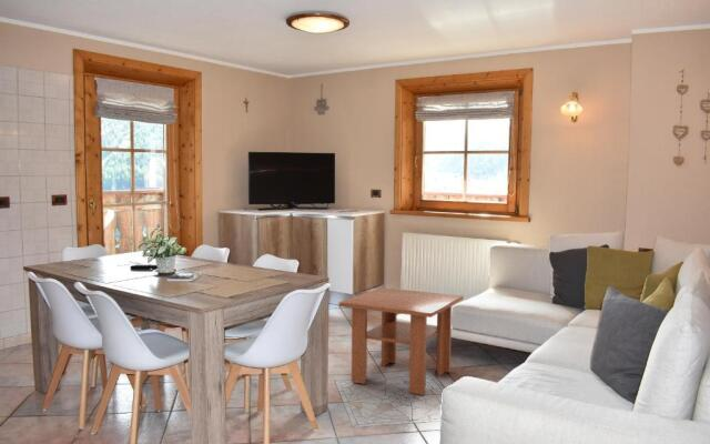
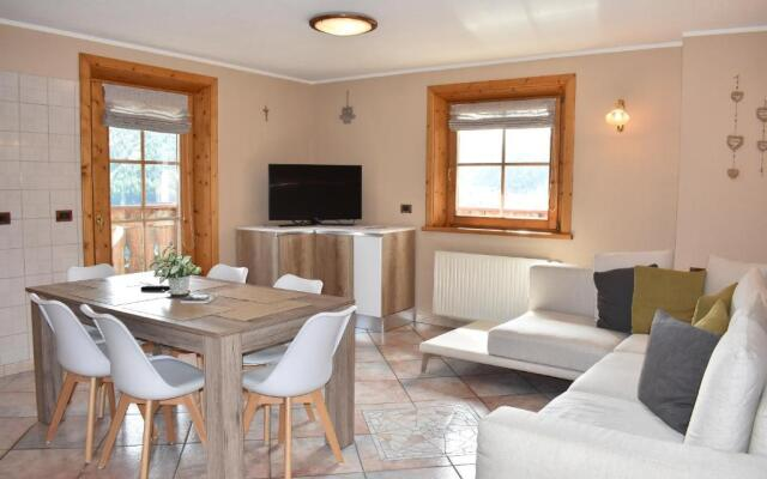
- coffee table [338,286,465,396]
